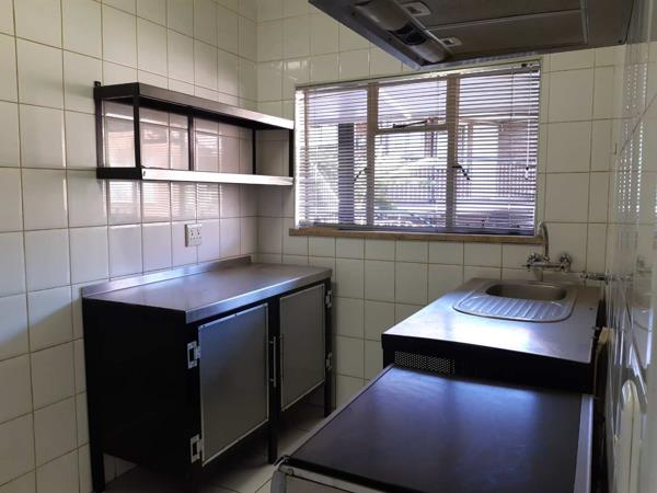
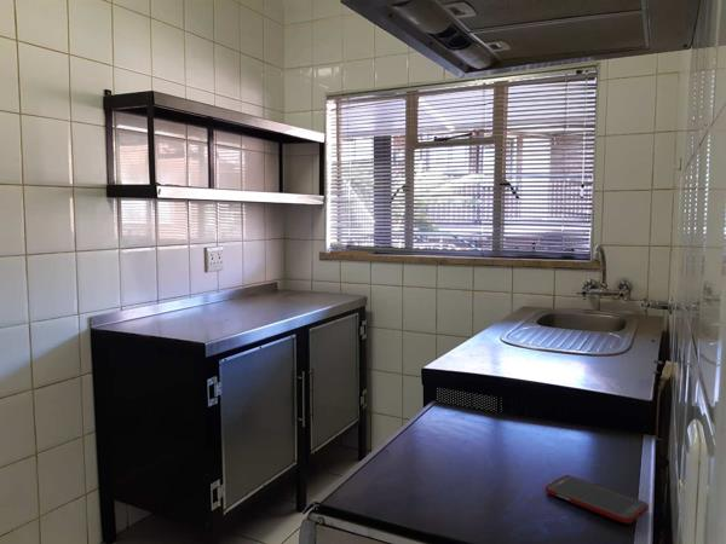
+ cell phone [543,474,650,525]
